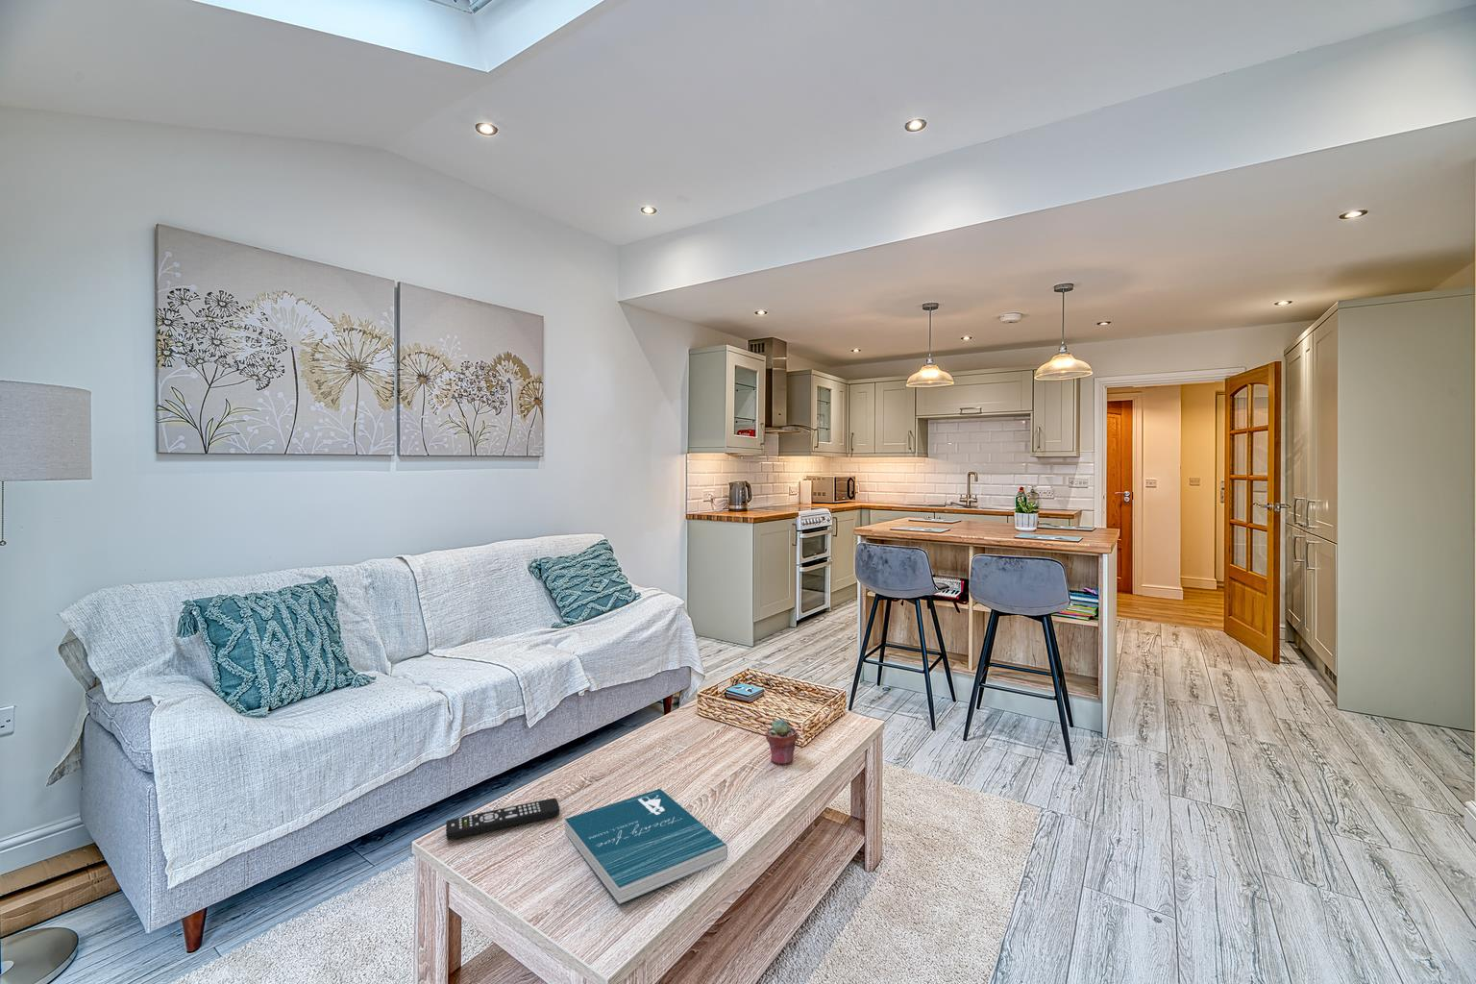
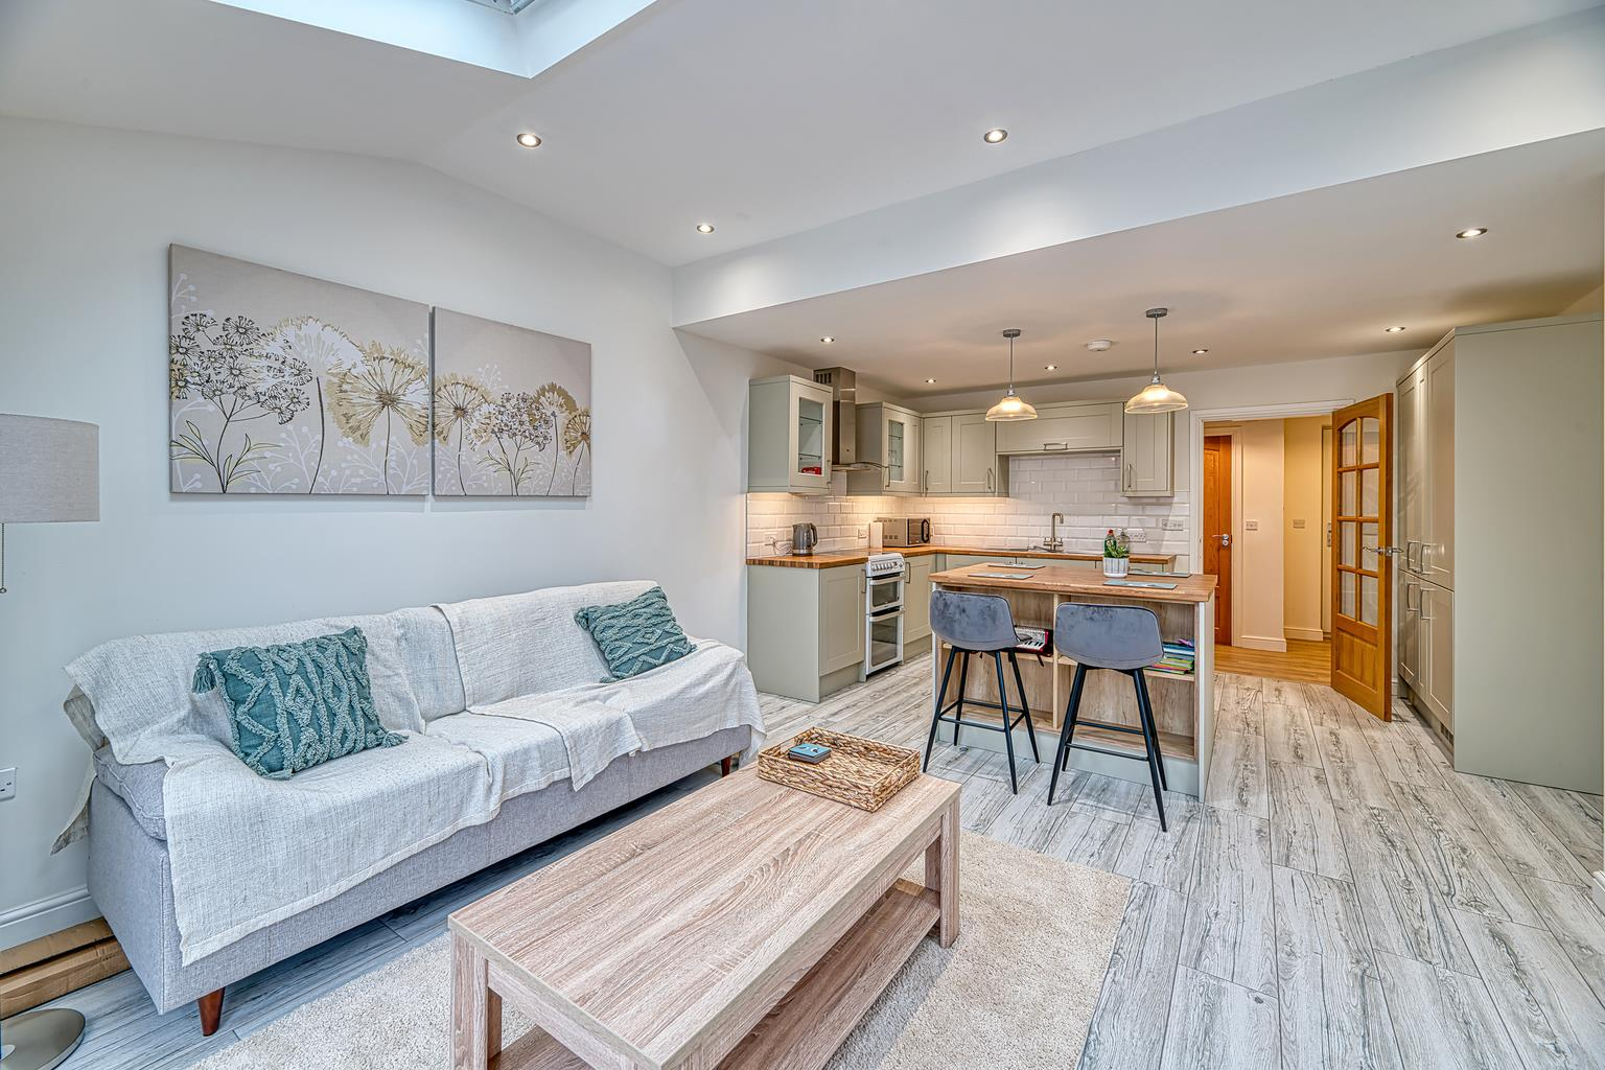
- remote control [445,797,560,841]
- book [564,789,728,905]
- potted succulent [765,719,798,765]
